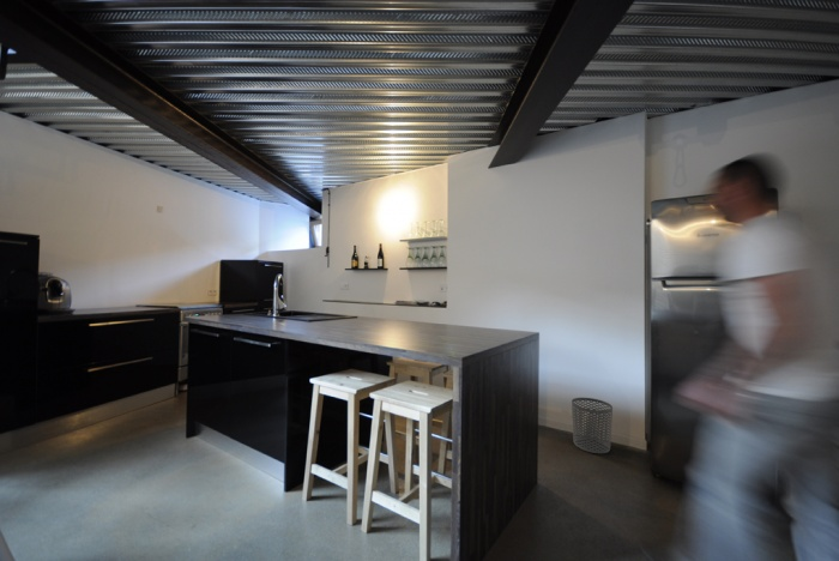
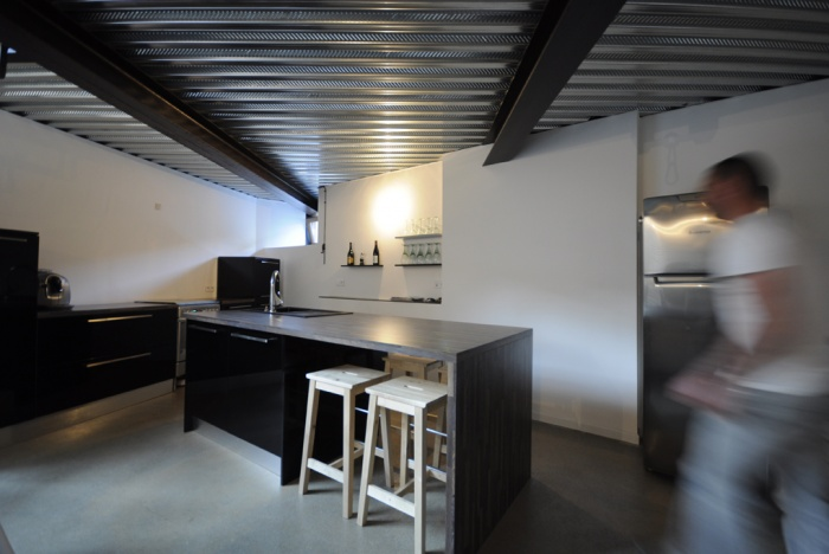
- waste bin [571,397,614,454]
